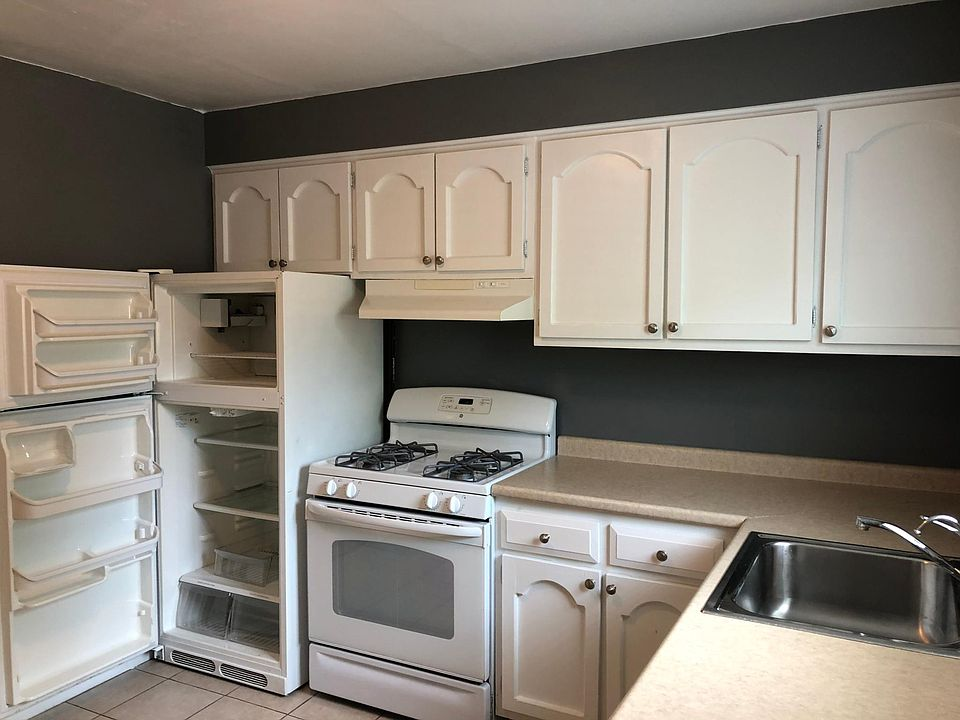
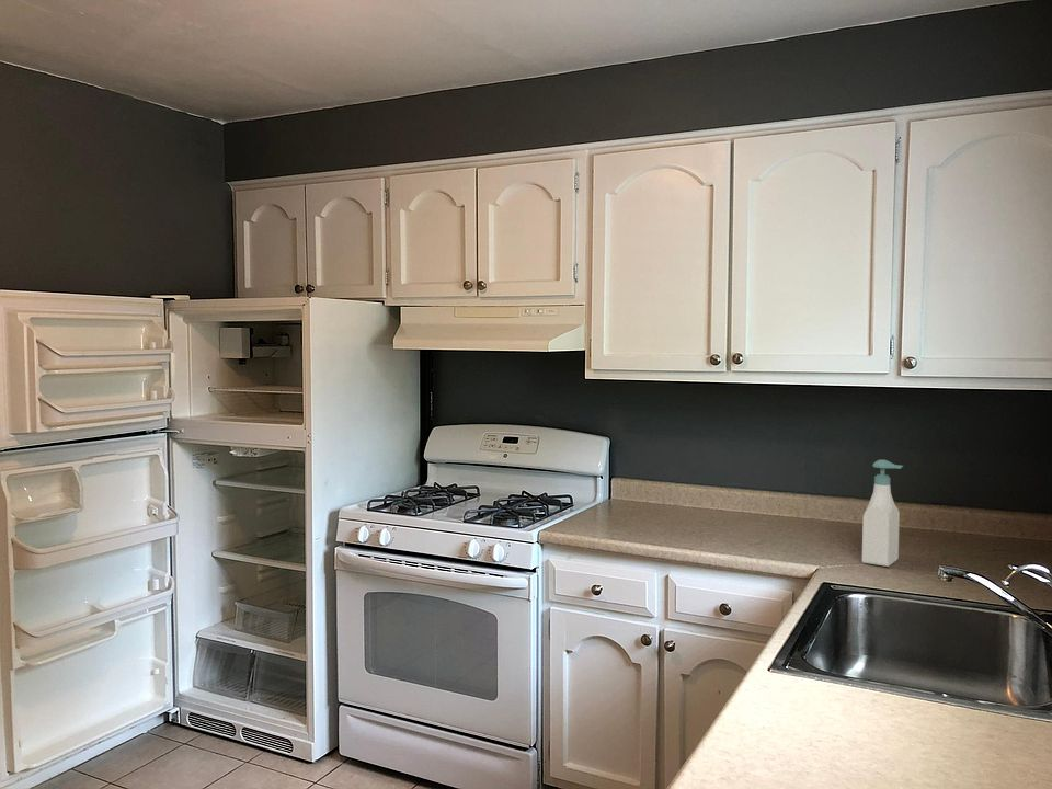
+ soap bottle [861,459,904,568]
